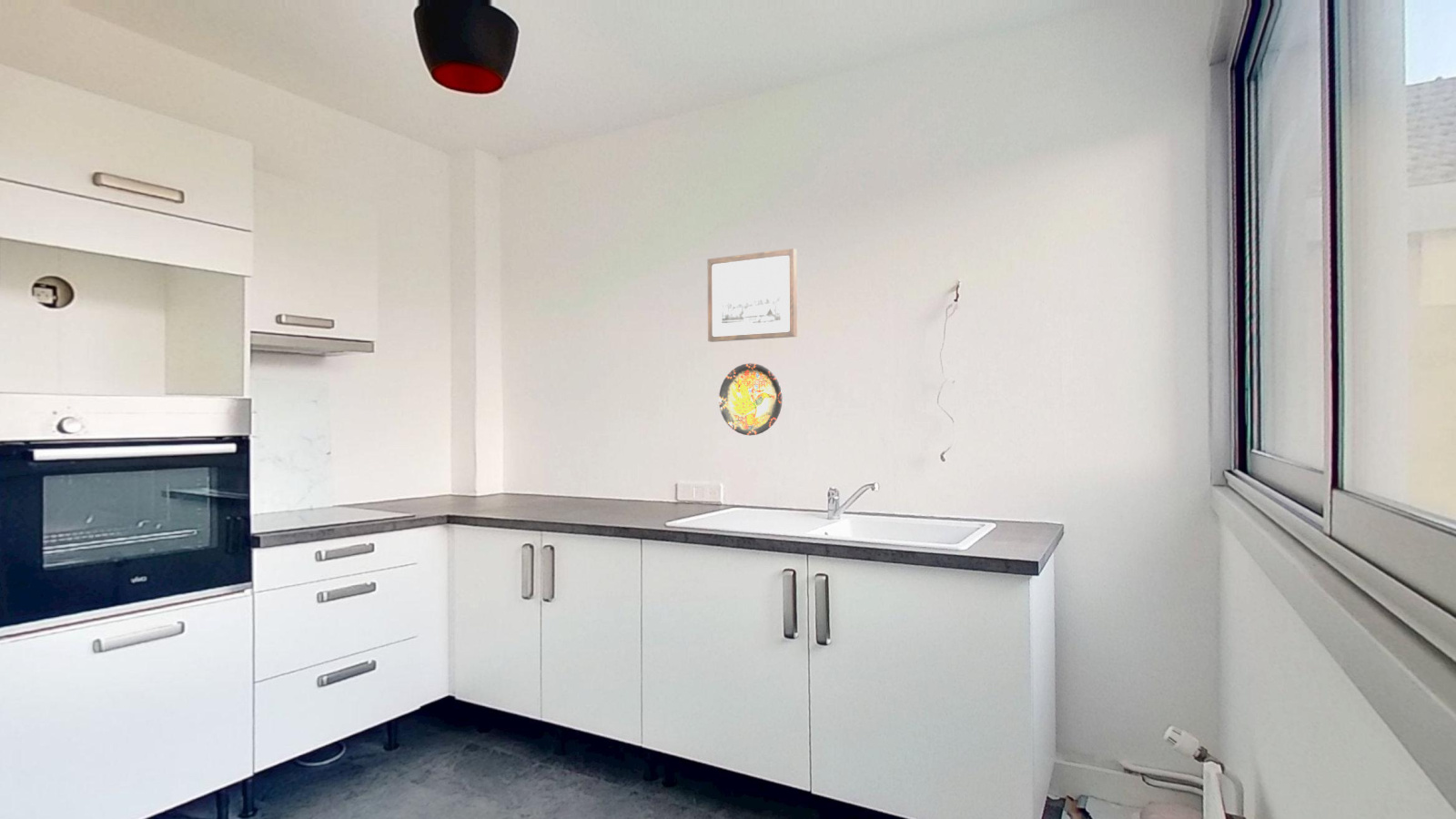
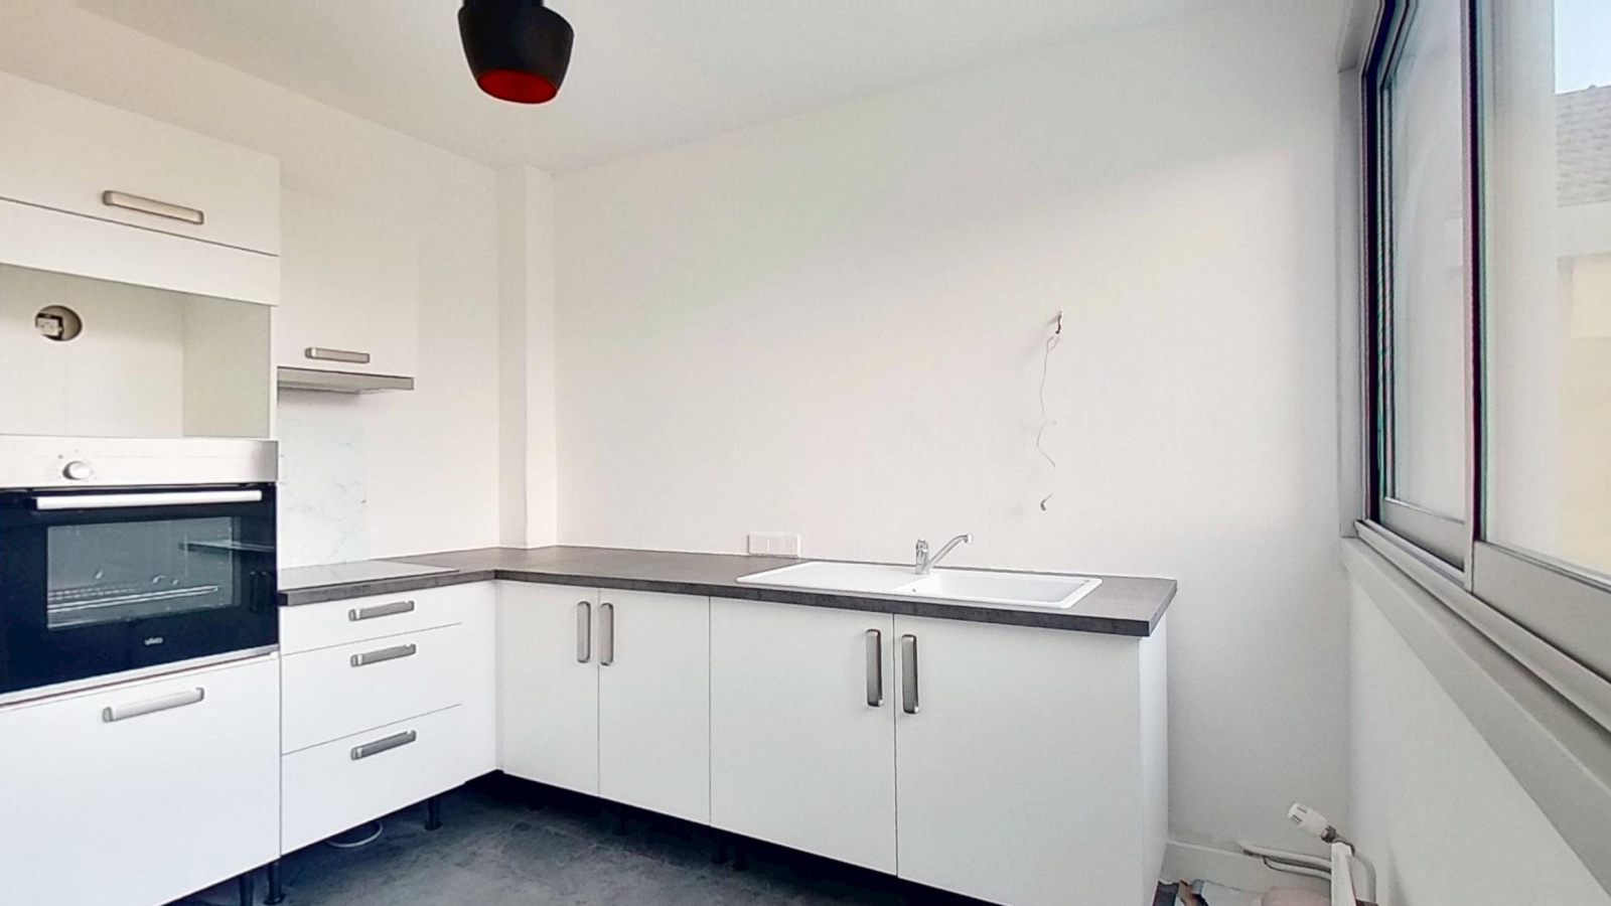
- decorative plate [718,362,784,436]
- wall art [707,248,798,343]
